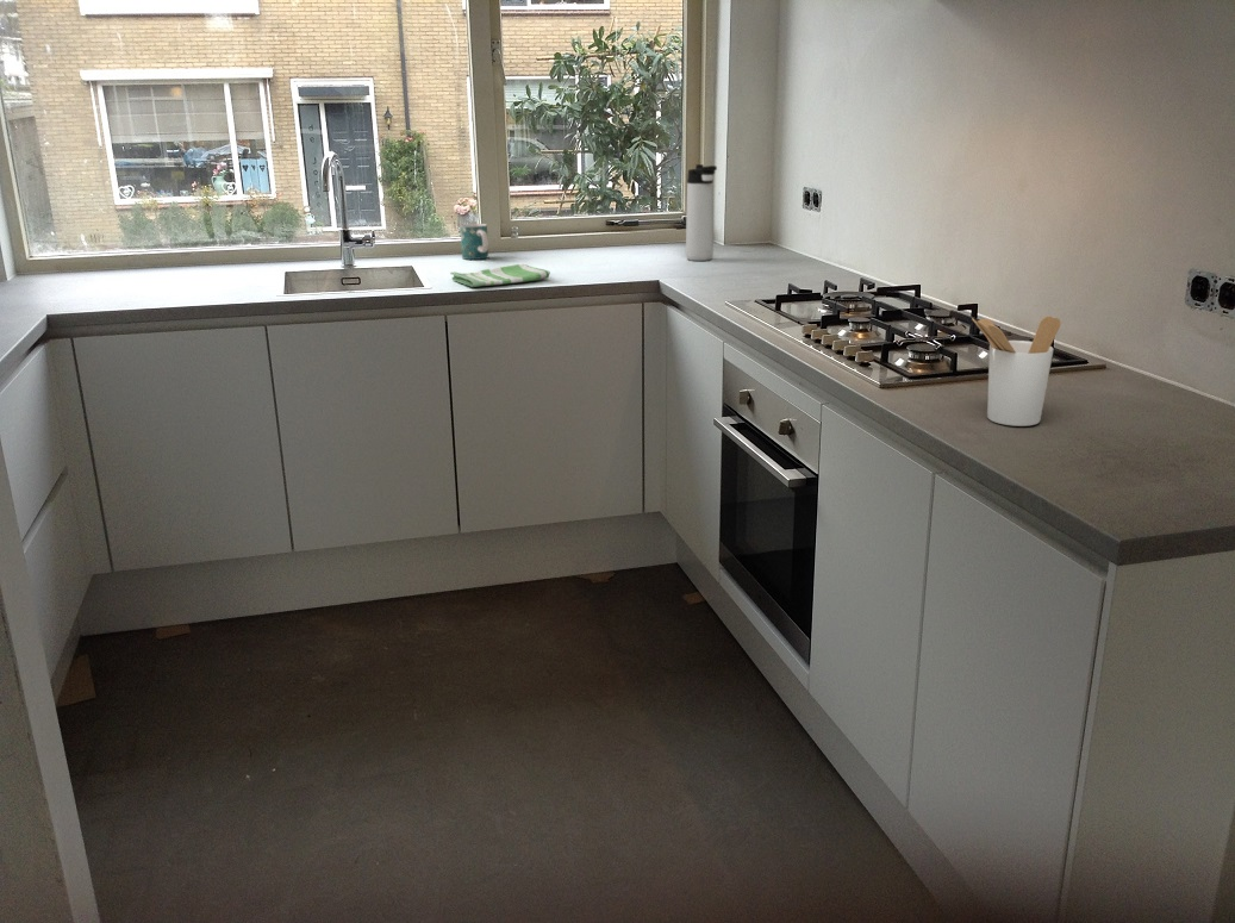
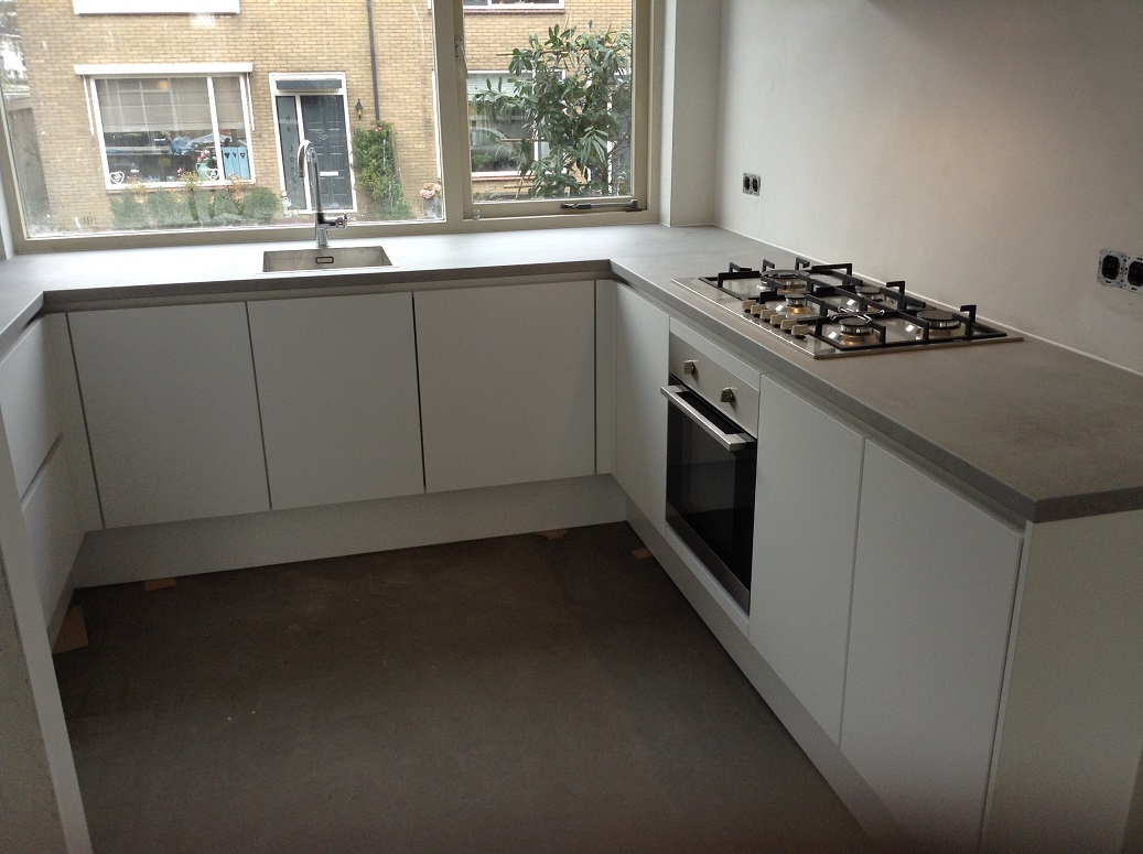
- mug [459,223,489,261]
- thermos bottle [685,163,718,262]
- utensil holder [971,314,1062,428]
- dish towel [449,263,551,288]
